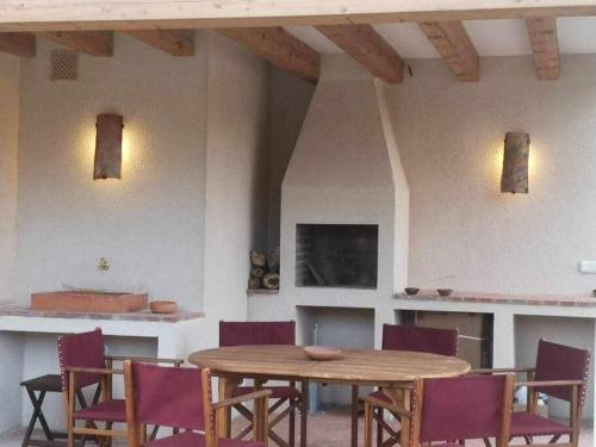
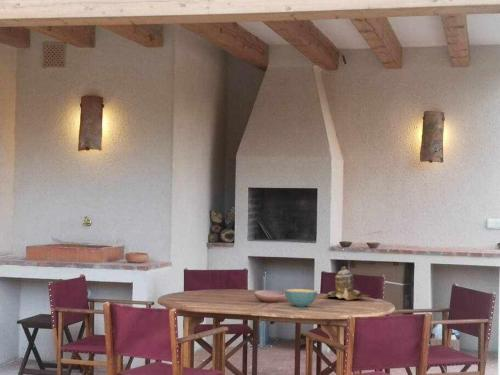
+ teapot [319,265,370,301]
+ cereal bowl [284,288,318,308]
